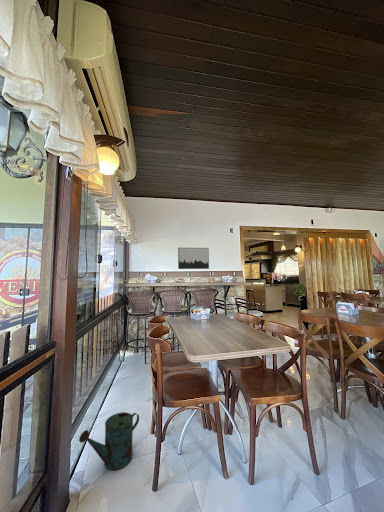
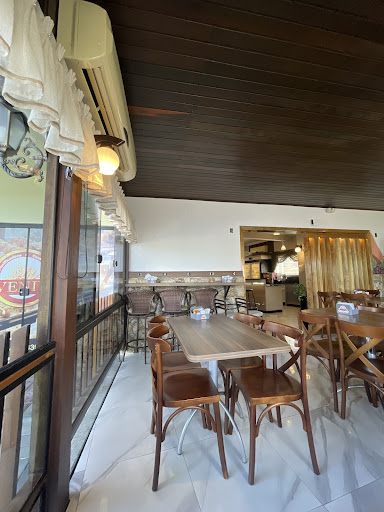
- watering can [78,411,140,471]
- wall art [177,247,210,270]
